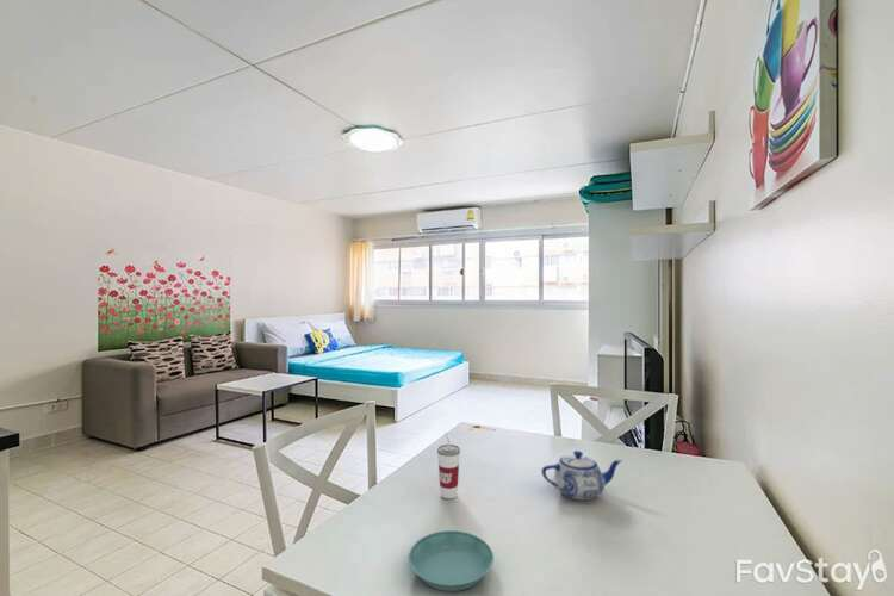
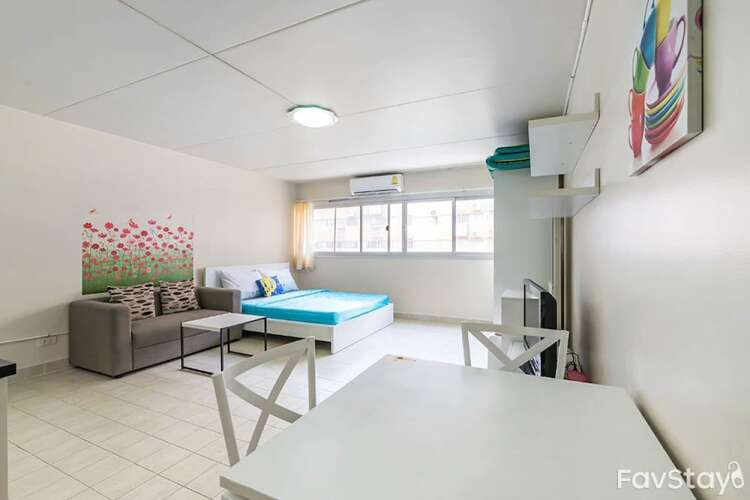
- cup [436,432,461,499]
- teapot [541,449,623,502]
- saucer [408,529,495,592]
